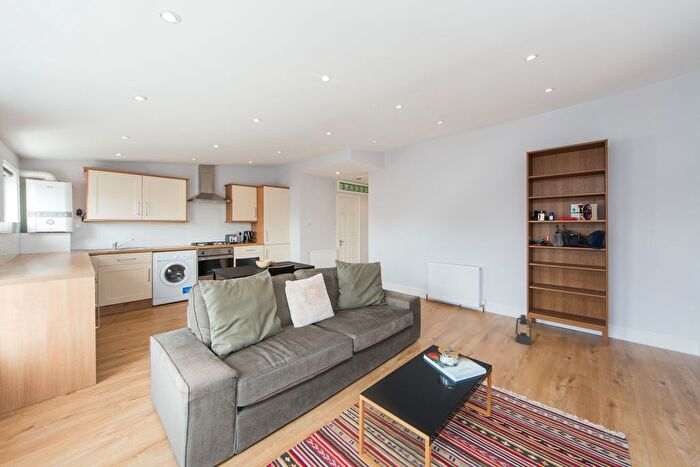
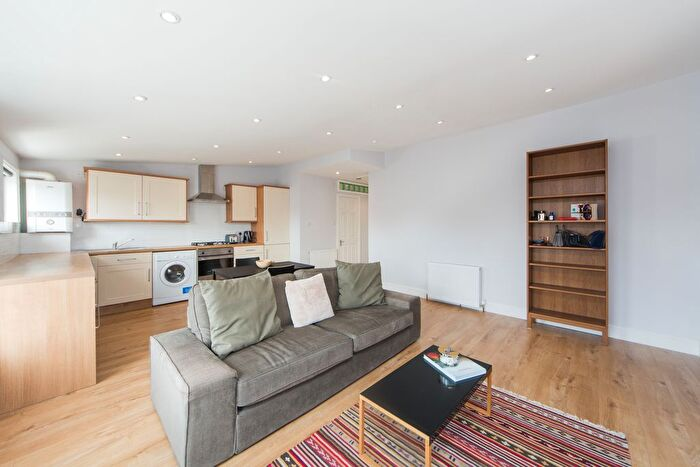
- lantern [514,314,533,345]
